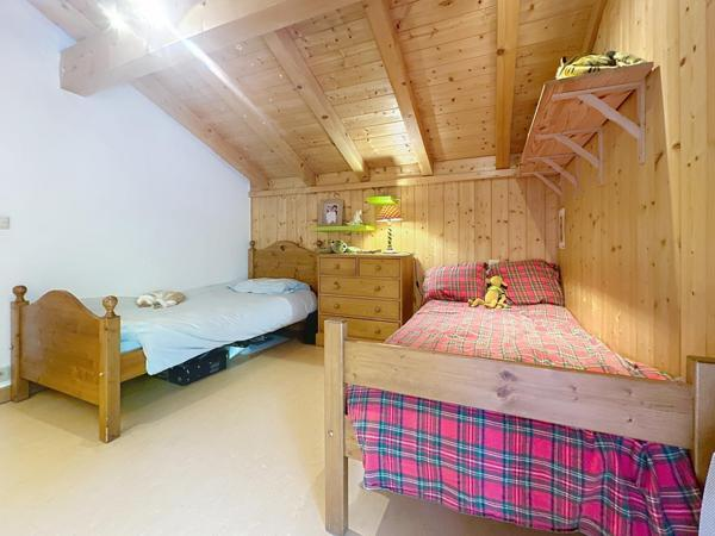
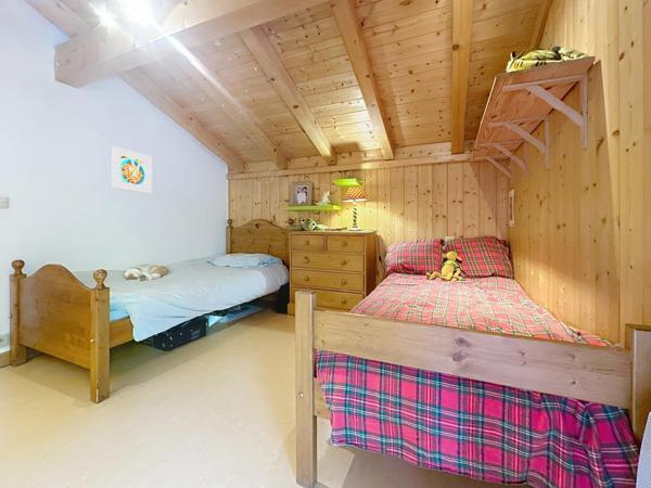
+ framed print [112,145,153,195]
